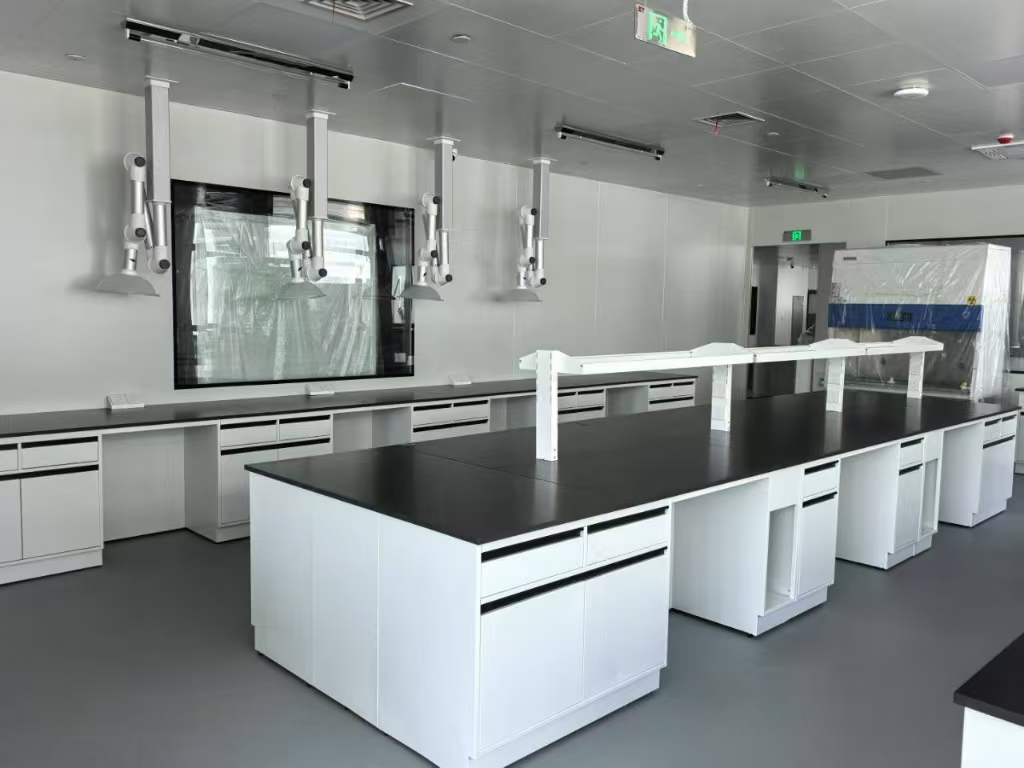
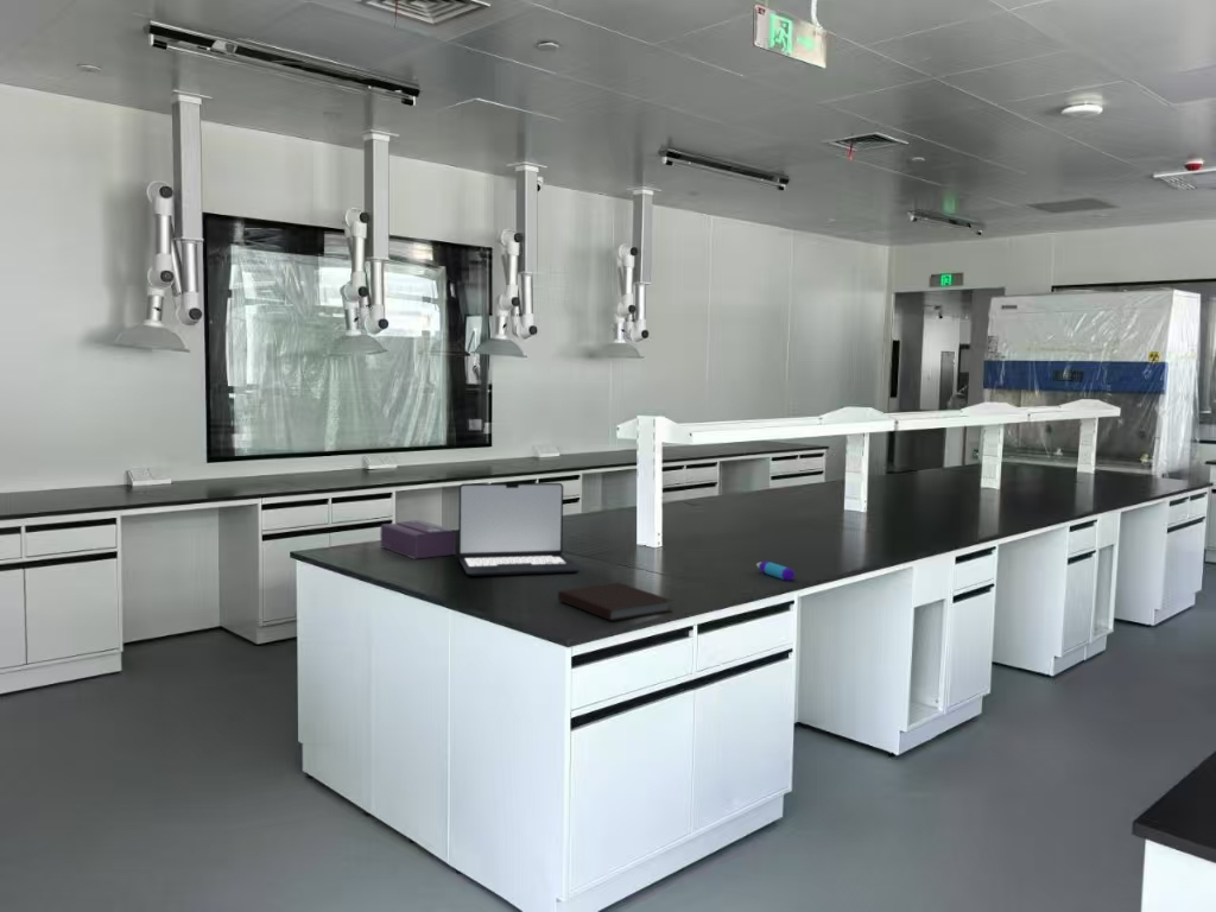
+ laptop [457,482,580,577]
+ notebook [557,582,674,622]
+ marker pen [755,560,796,582]
+ tissue box [379,519,457,560]
